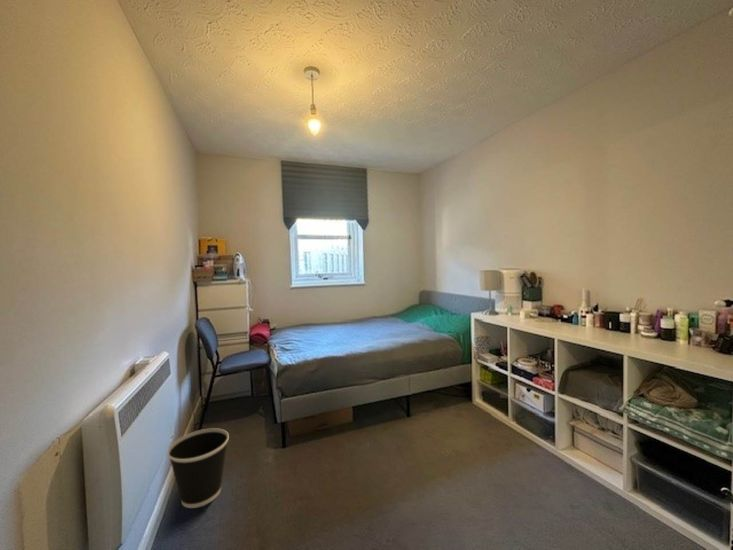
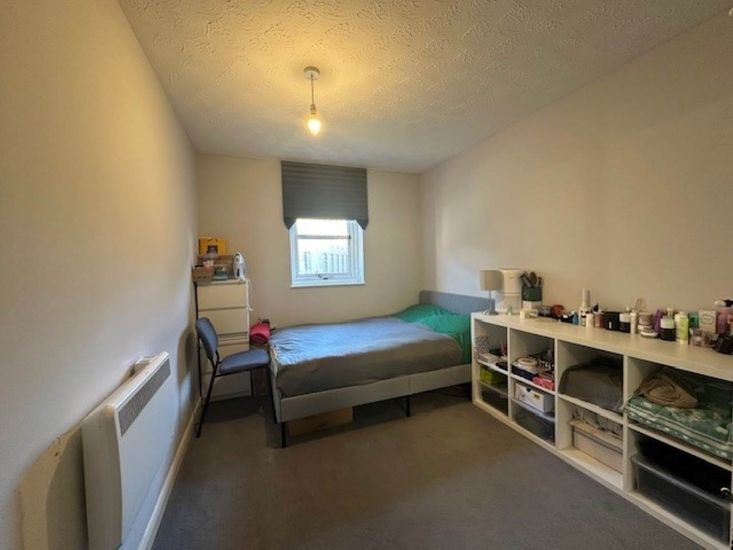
- wastebasket [166,427,230,509]
